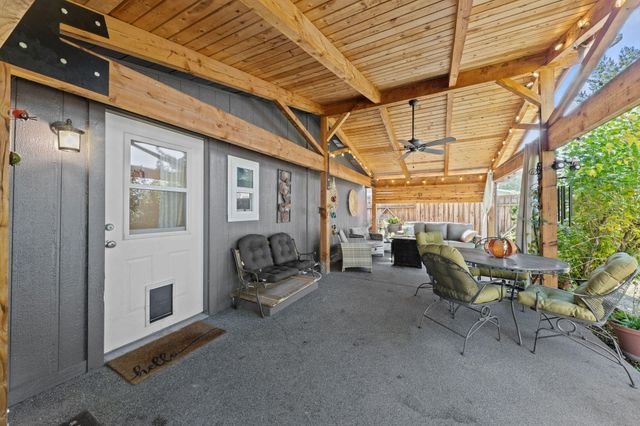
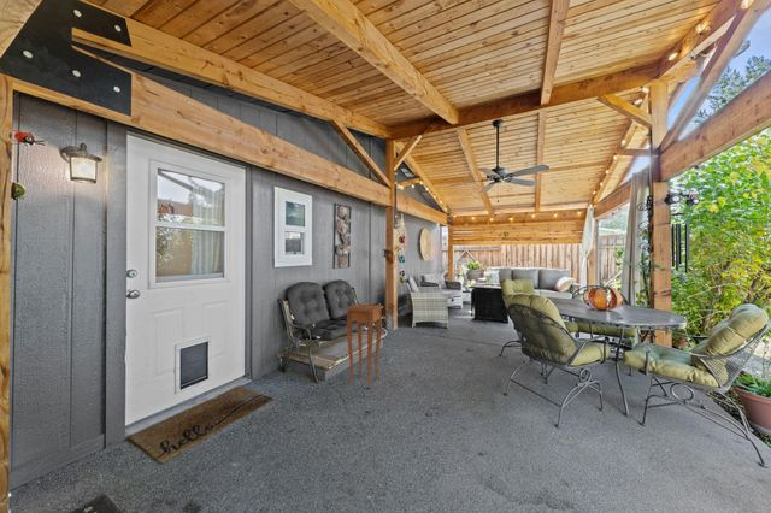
+ side table [343,303,384,389]
